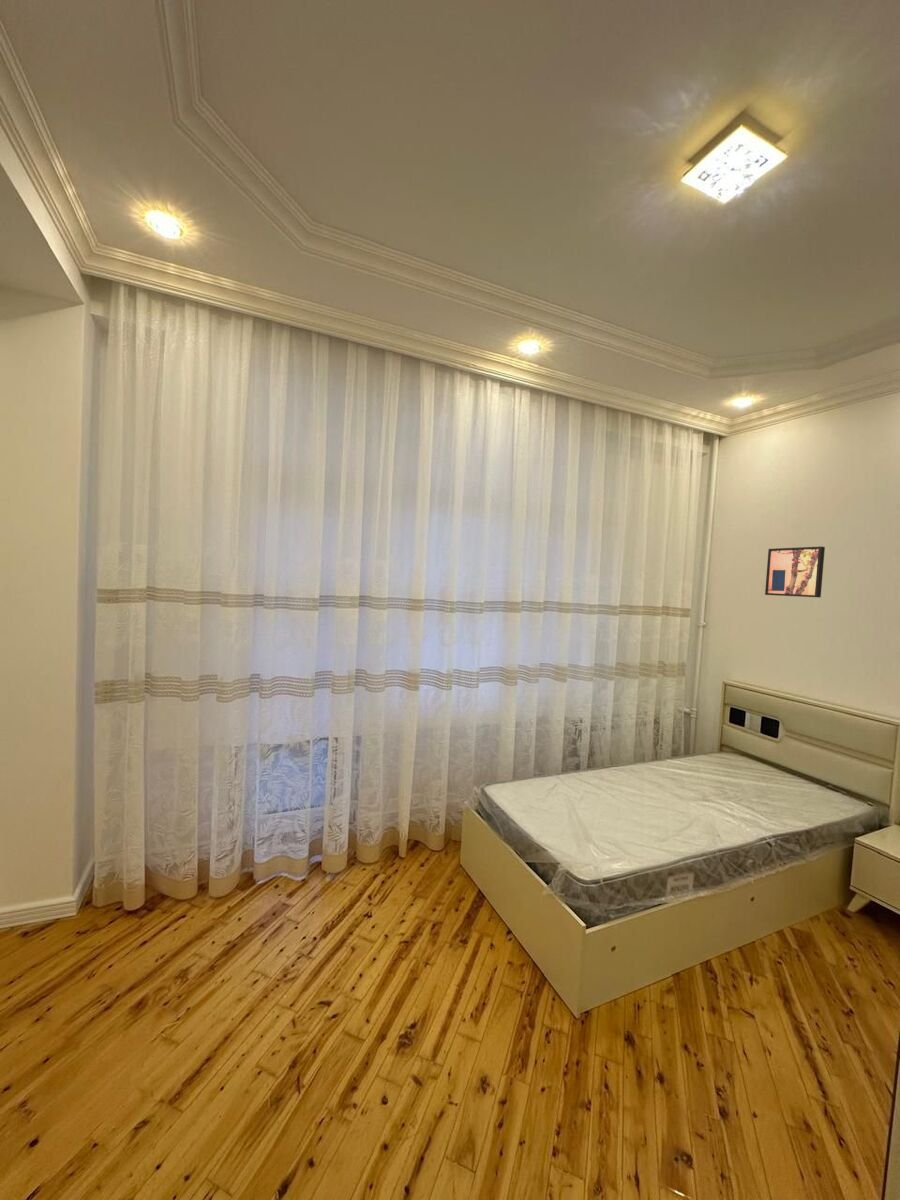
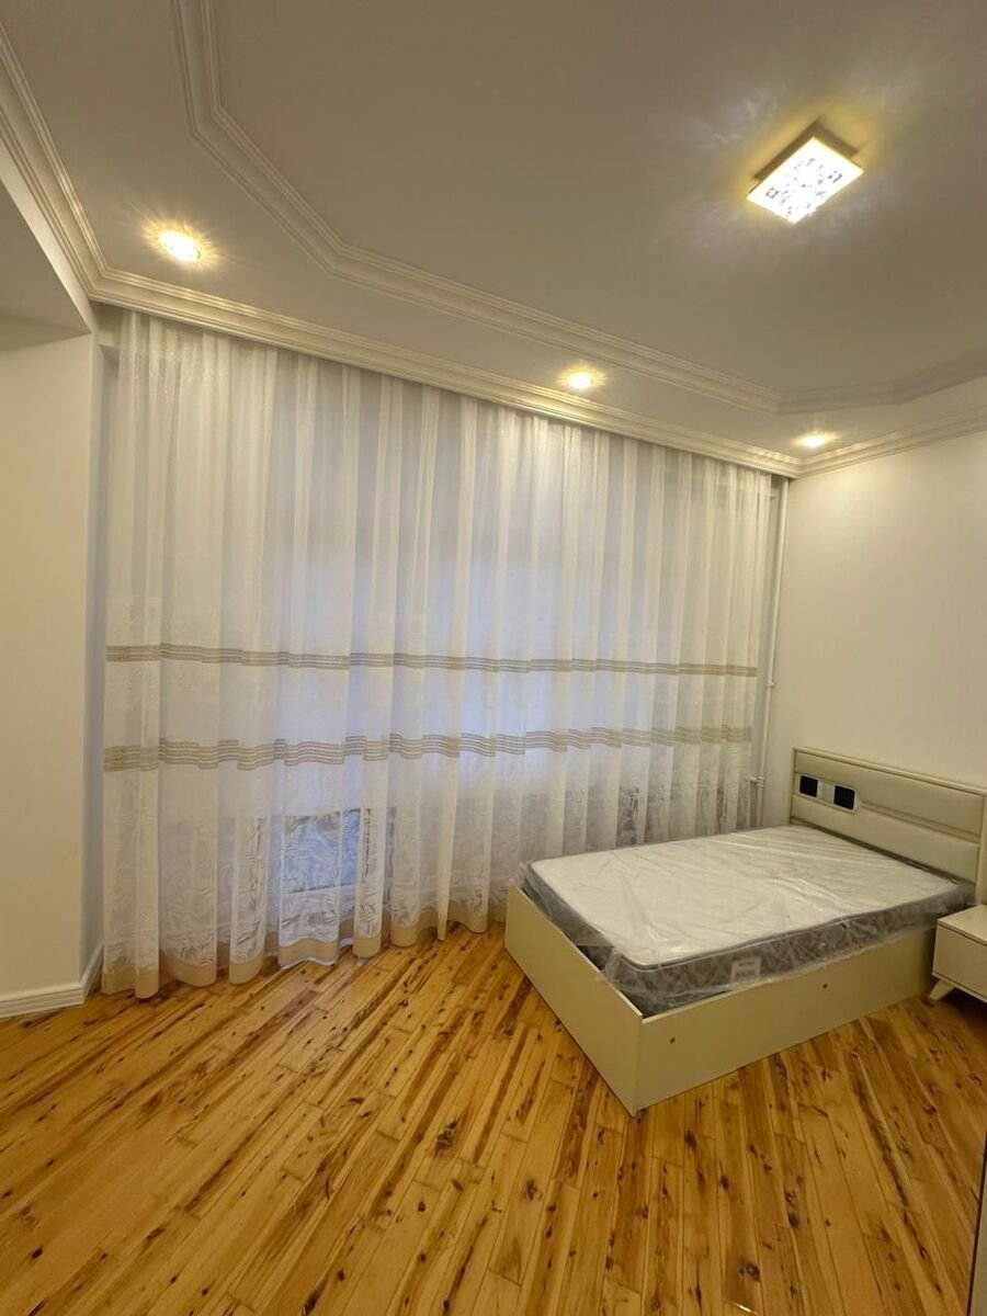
- wall art [764,546,826,598]
